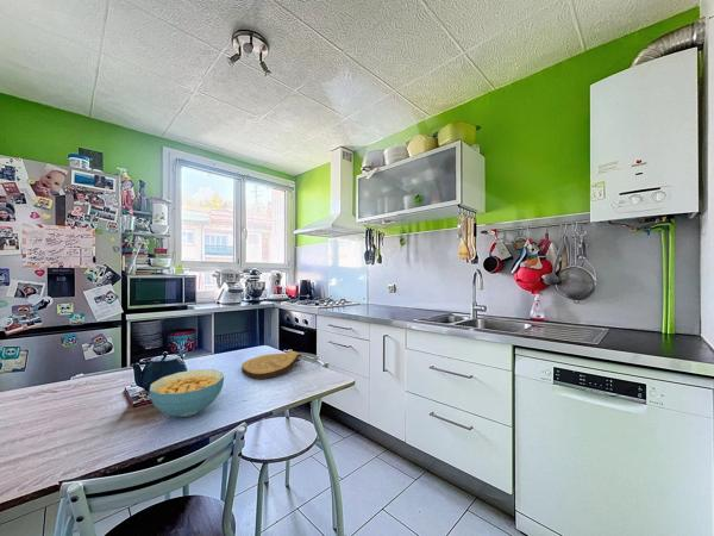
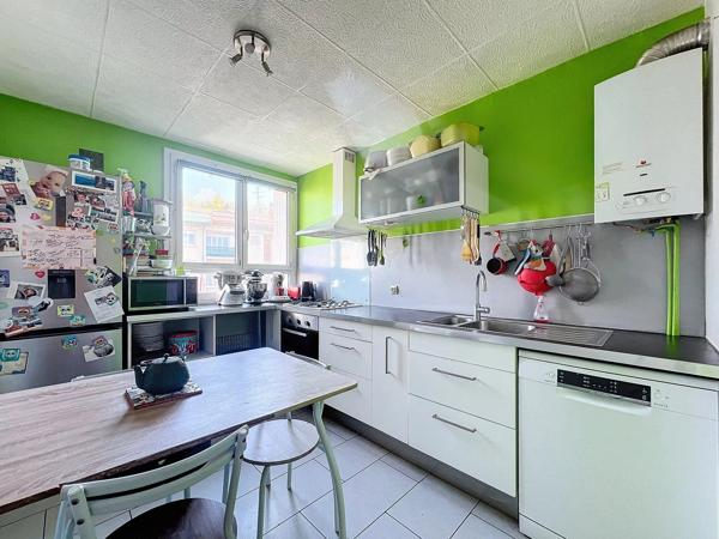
- key chain [240,350,320,380]
- cereal bowl [149,368,225,418]
